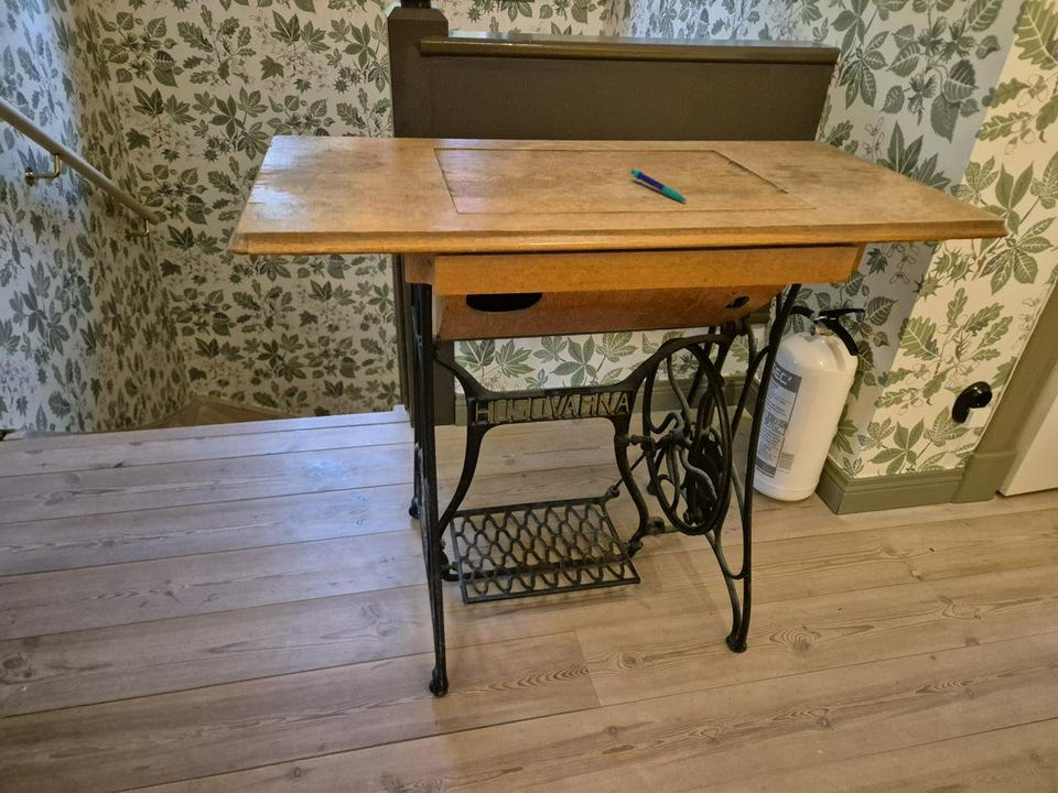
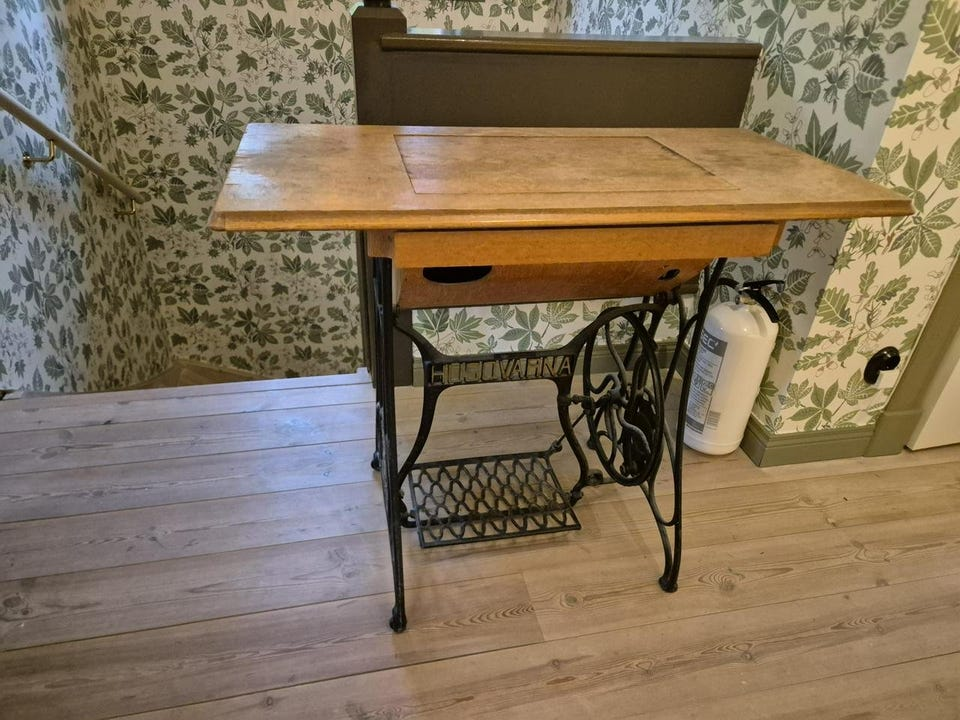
- pen [629,169,688,203]
